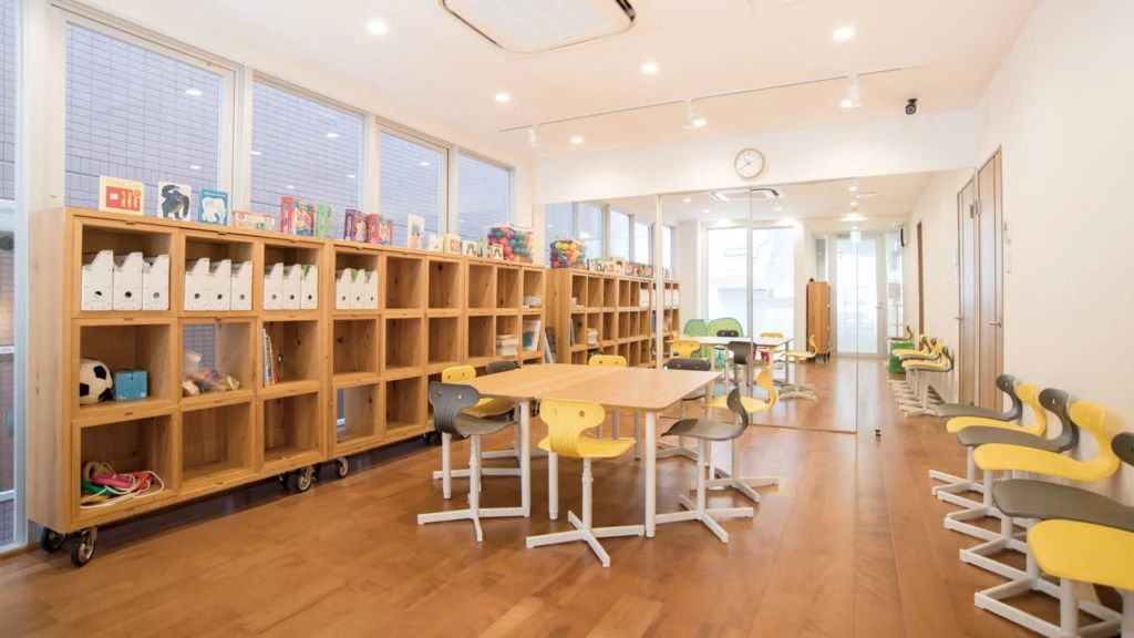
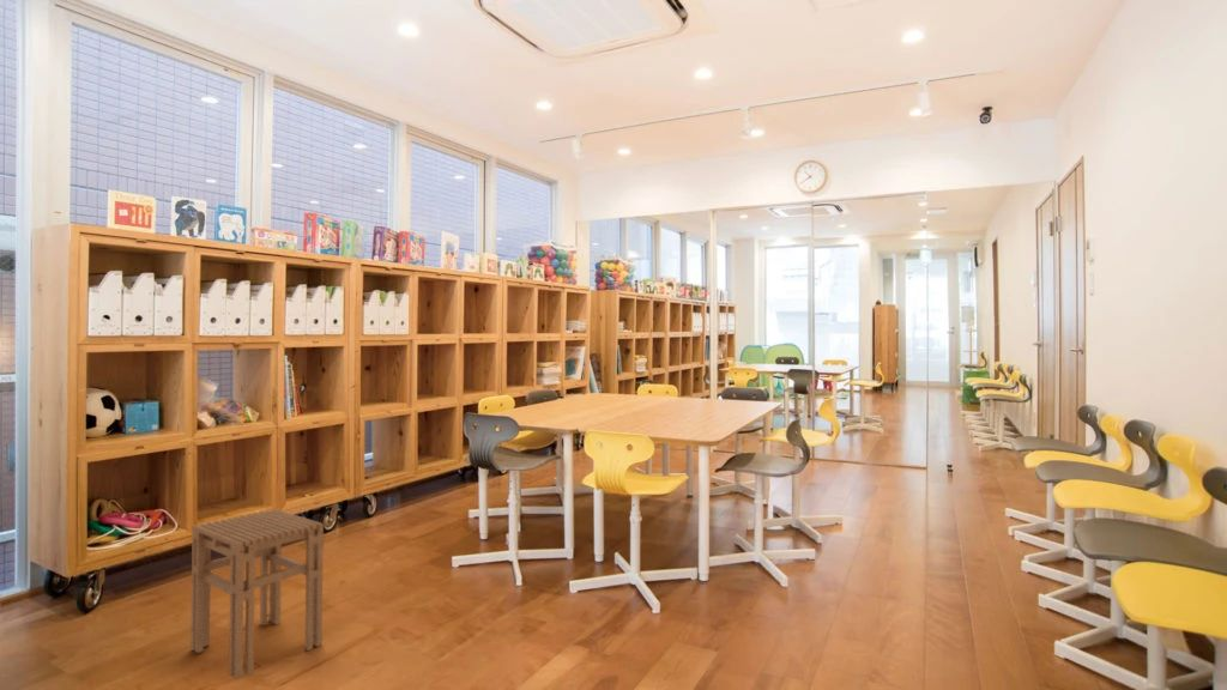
+ stool [189,508,325,682]
